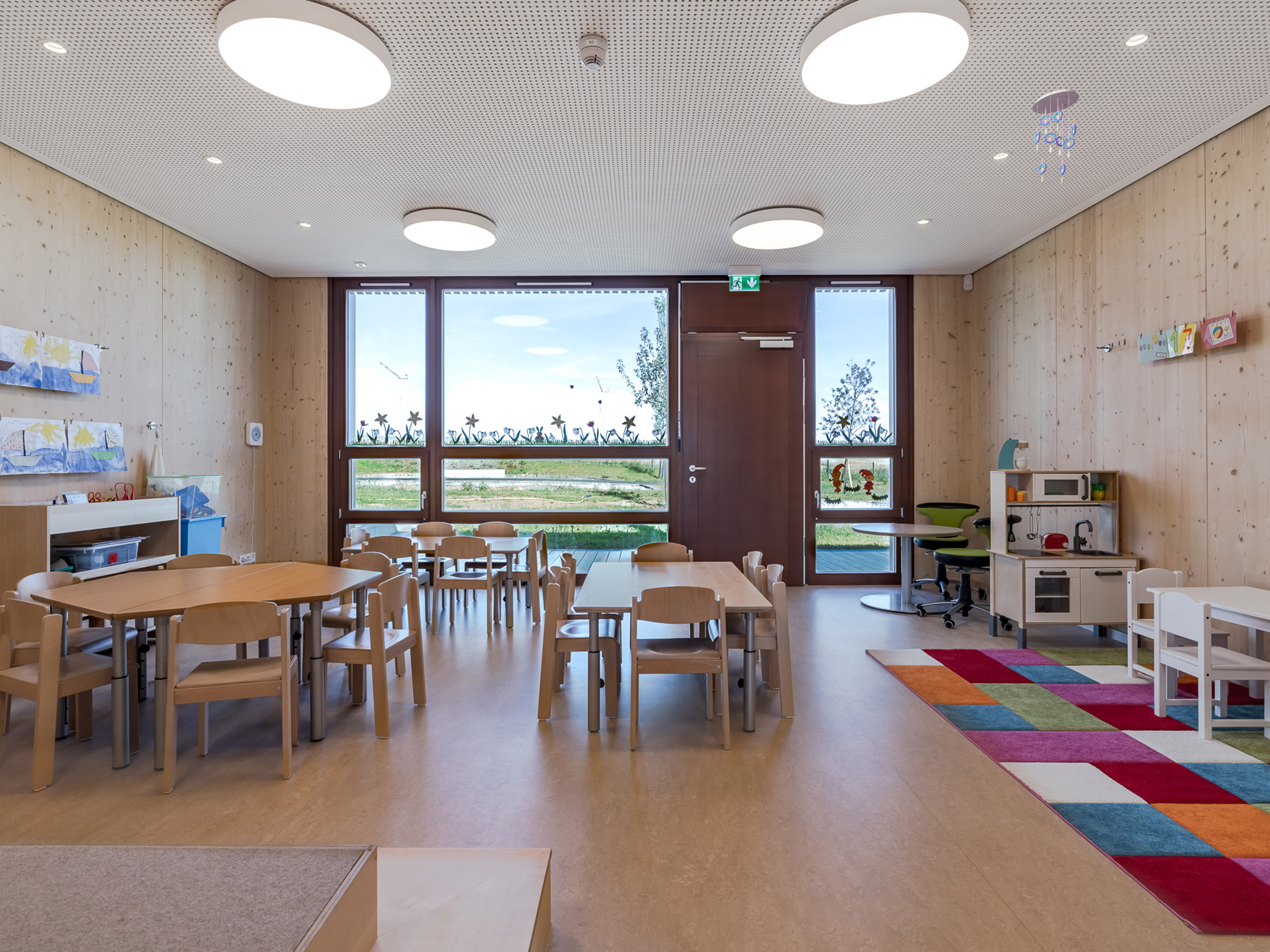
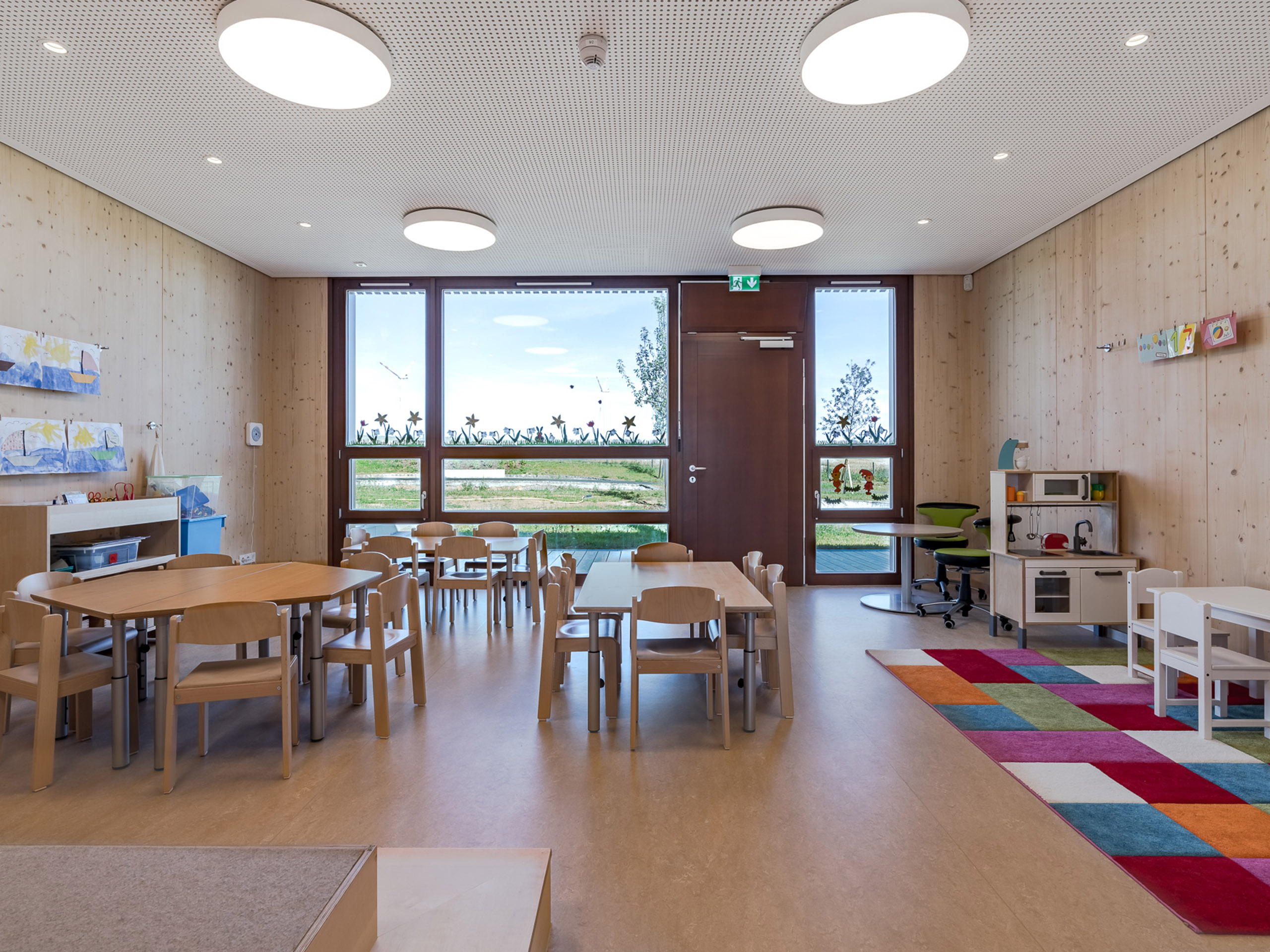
- ceiling mobile [1032,89,1080,184]
